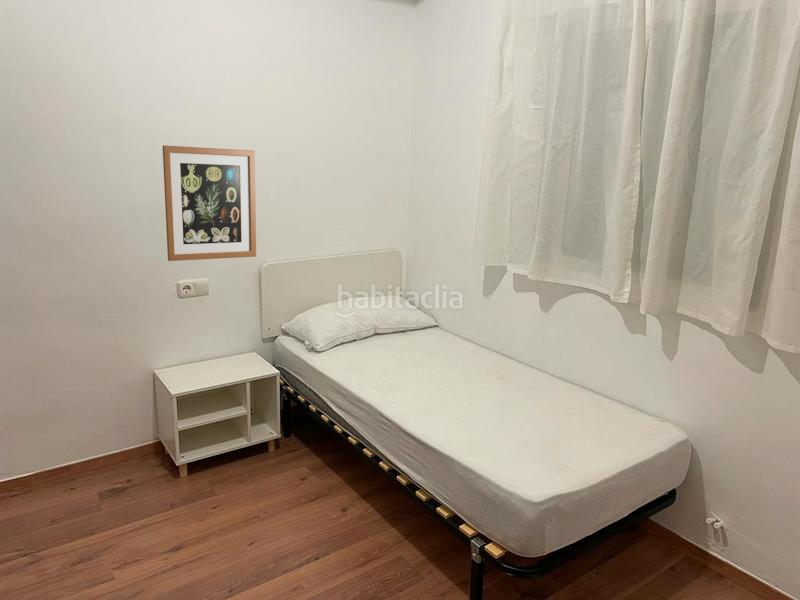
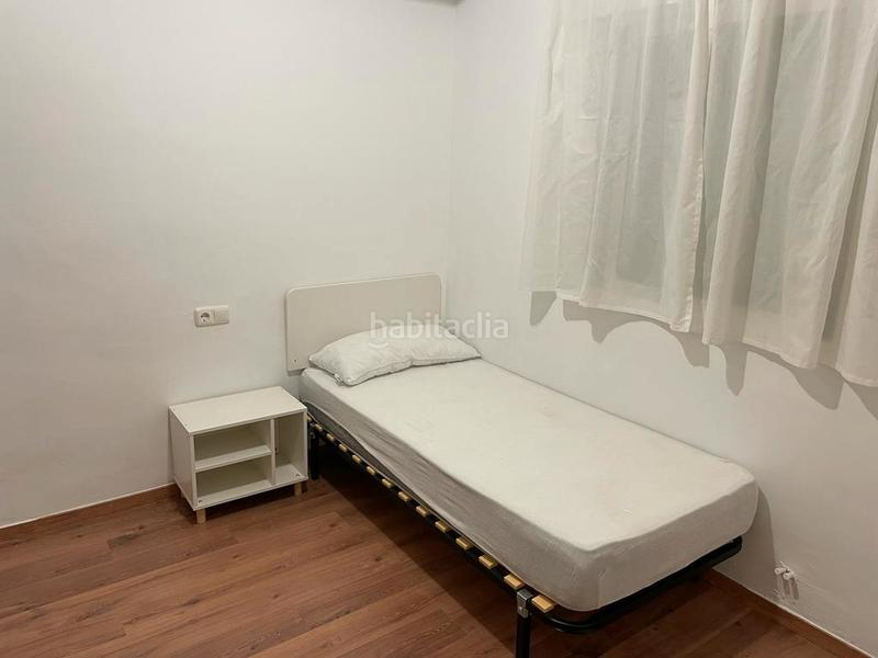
- wall art [162,145,257,262]
